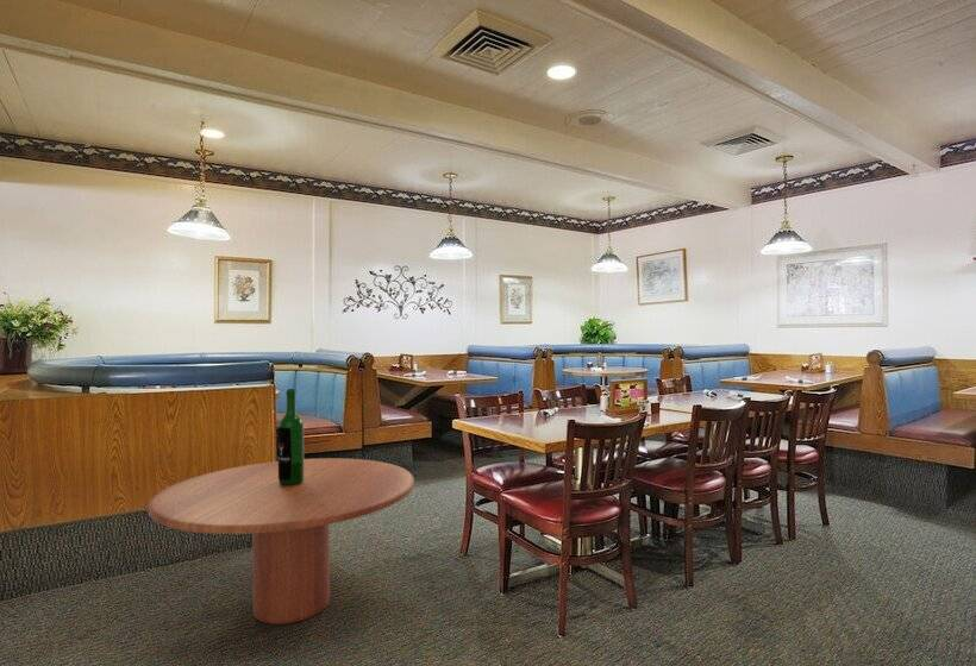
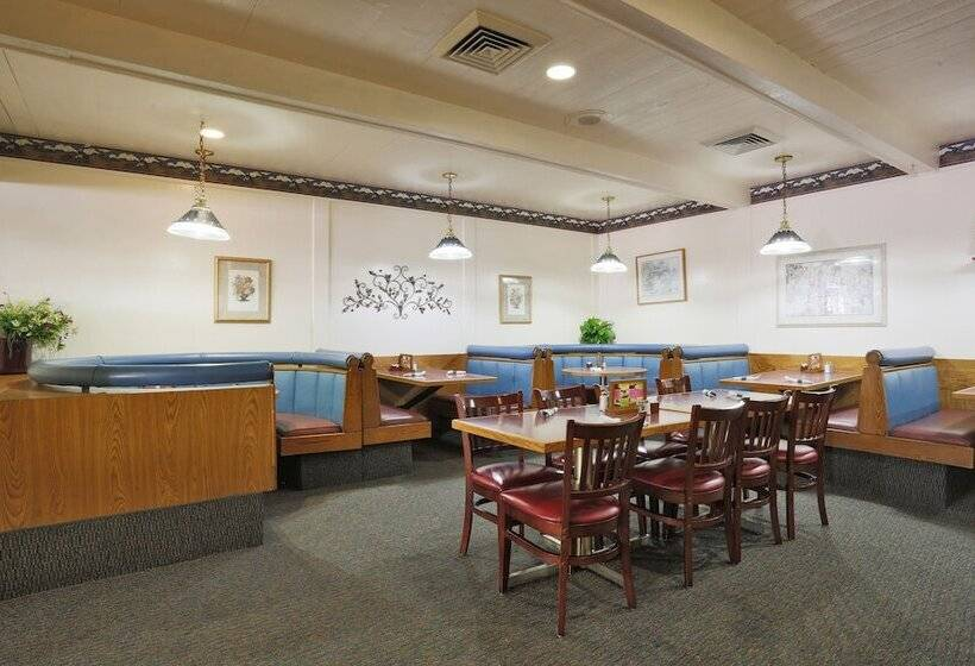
- dining table [148,388,415,626]
